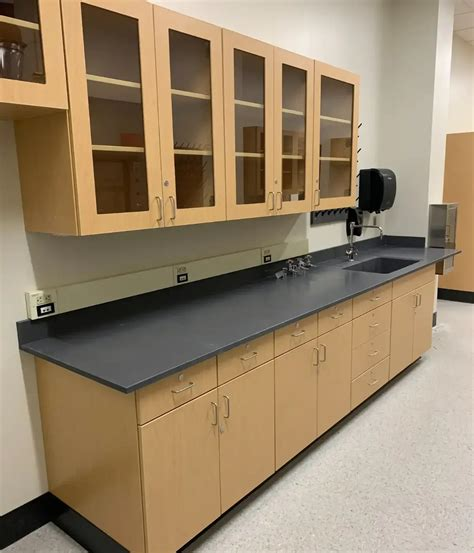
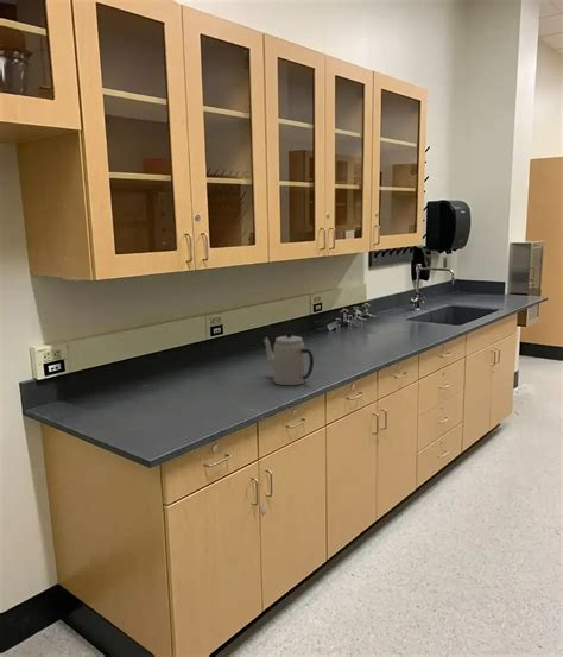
+ teapot [262,330,315,386]
